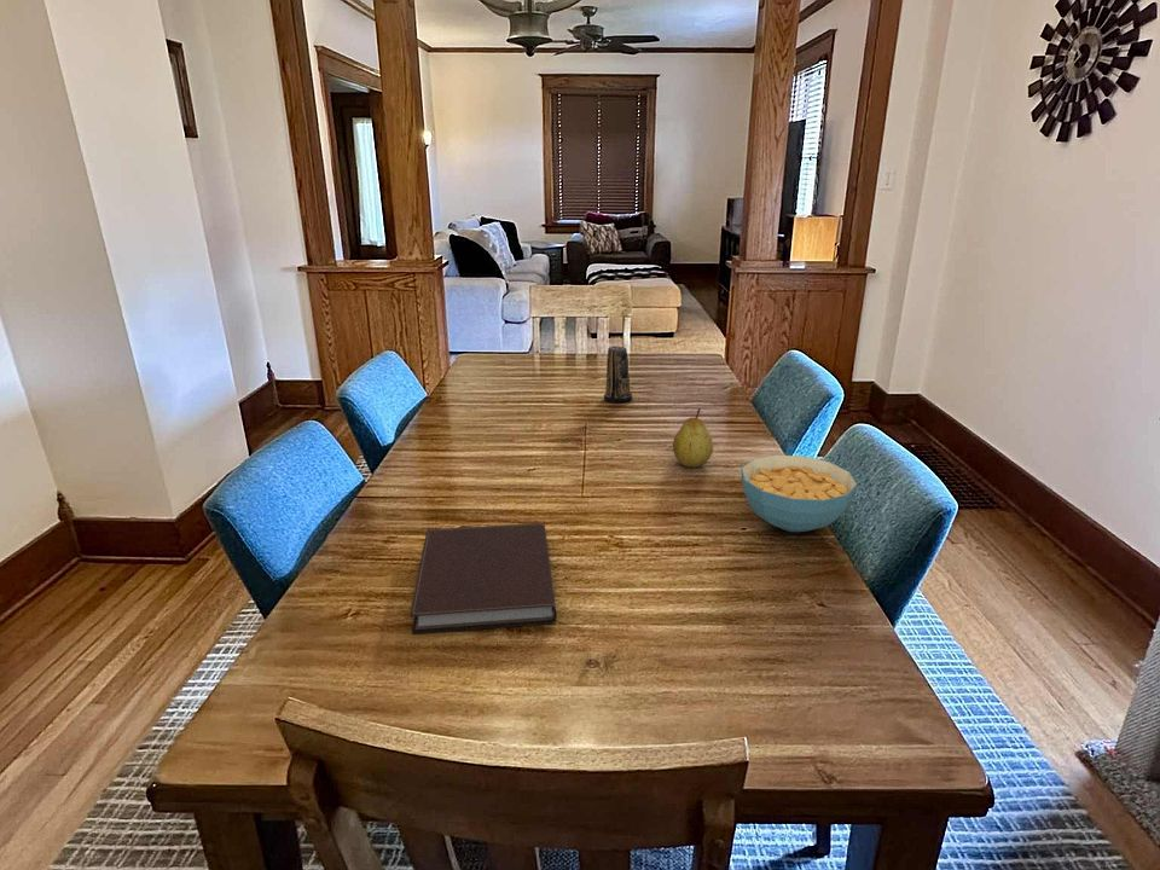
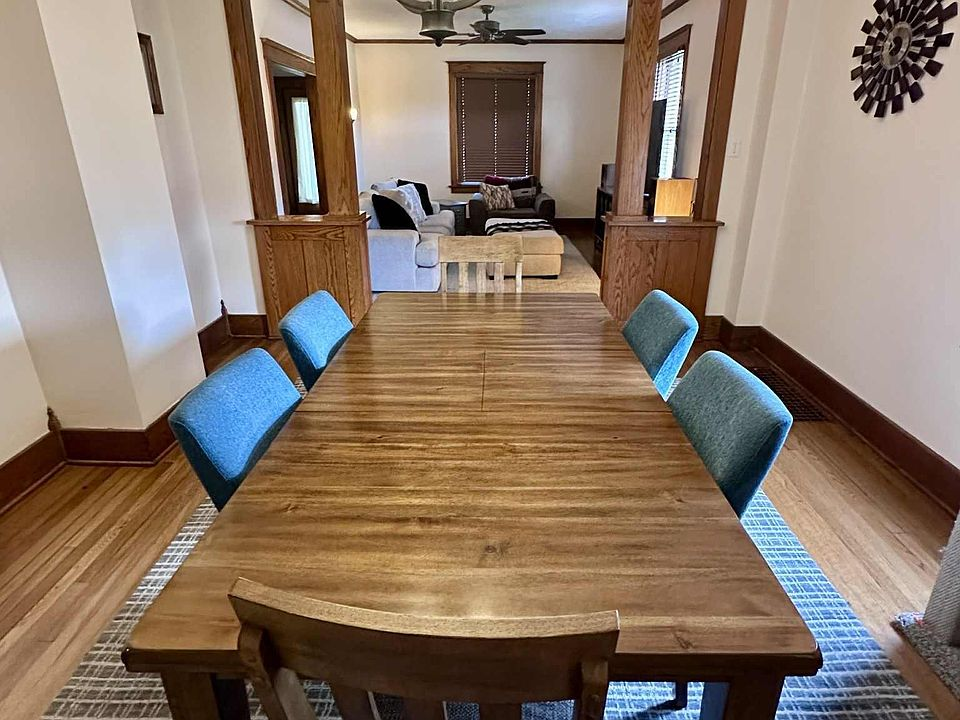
- fruit [672,407,714,469]
- candle [603,344,633,404]
- notebook [408,522,557,636]
- cereal bowl [740,454,858,533]
